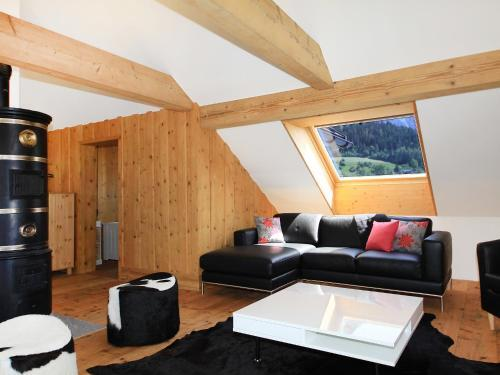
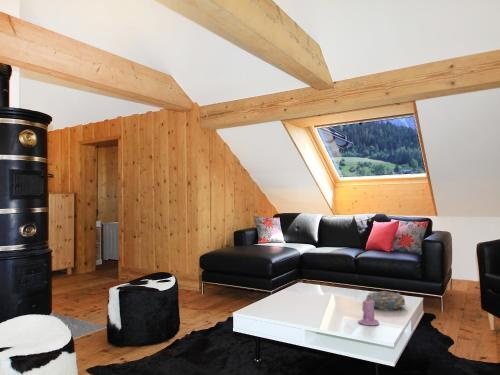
+ candle [357,298,380,326]
+ decorative bowl [365,291,406,311]
